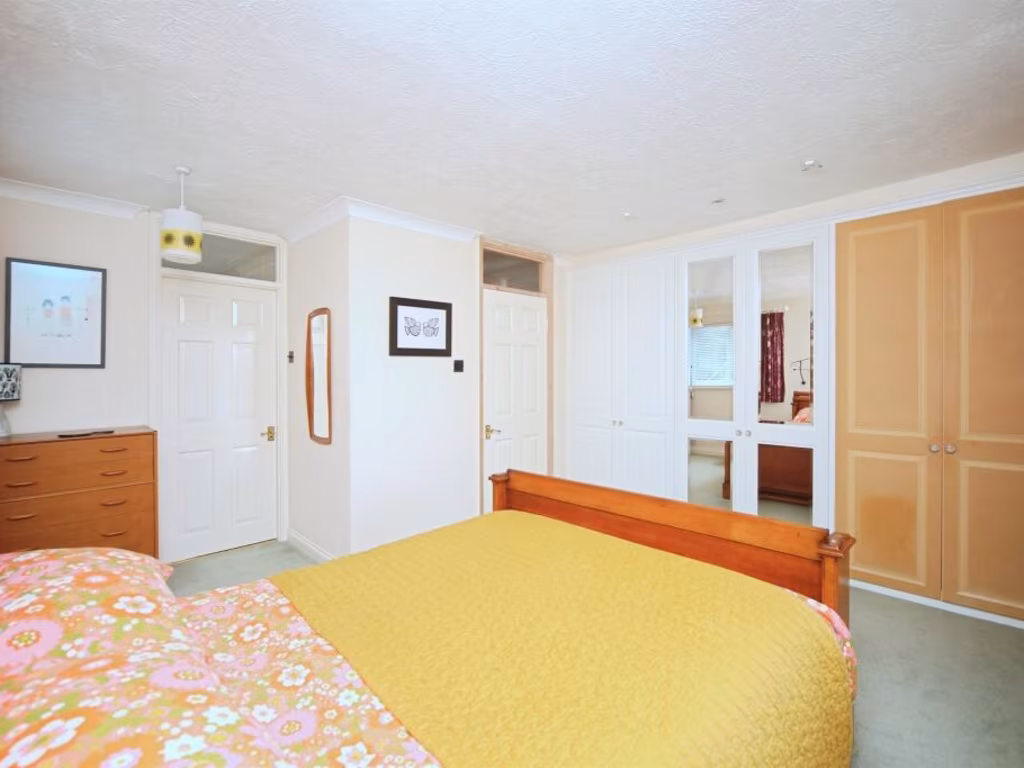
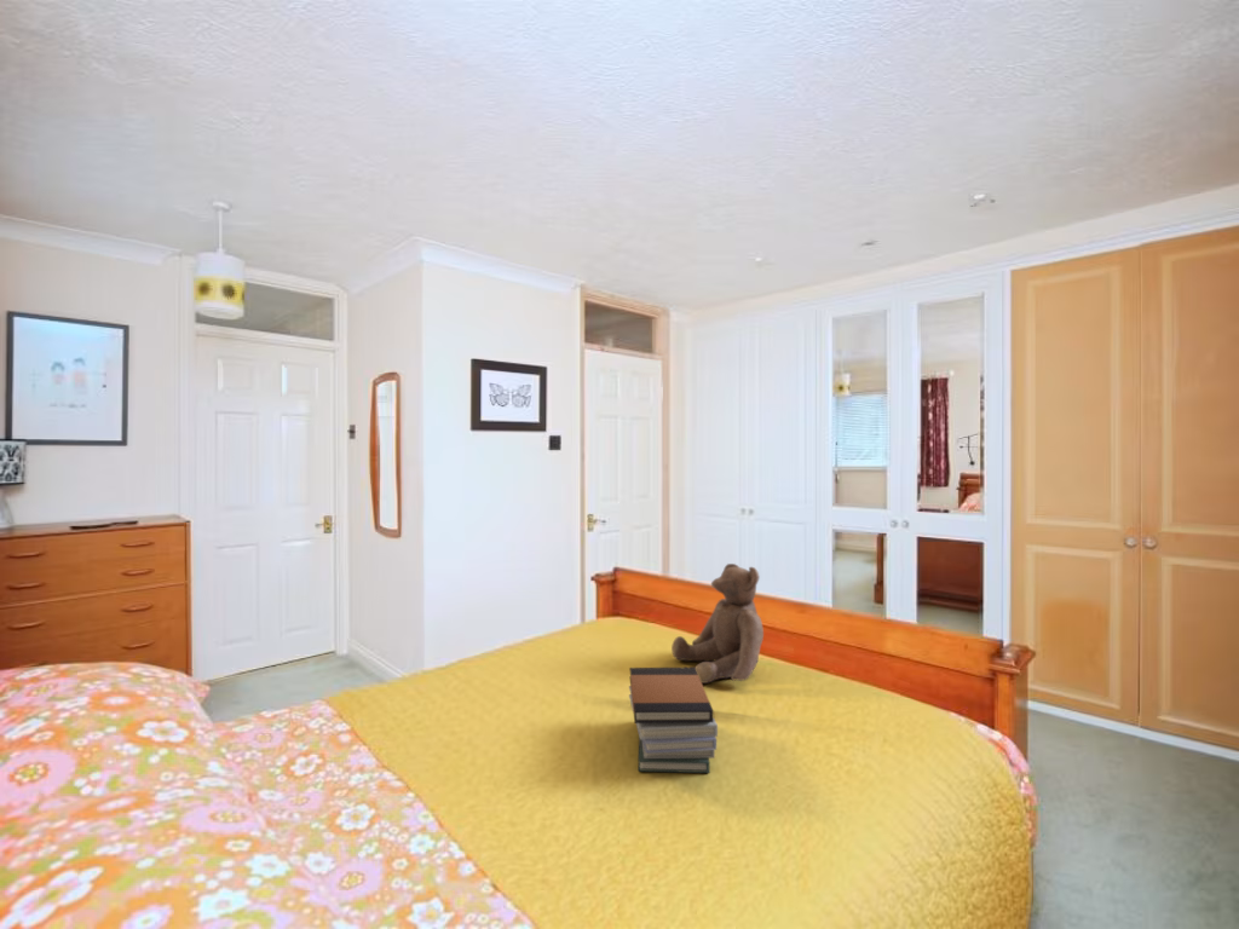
+ book stack [628,667,719,774]
+ teddy bear [670,562,765,685]
